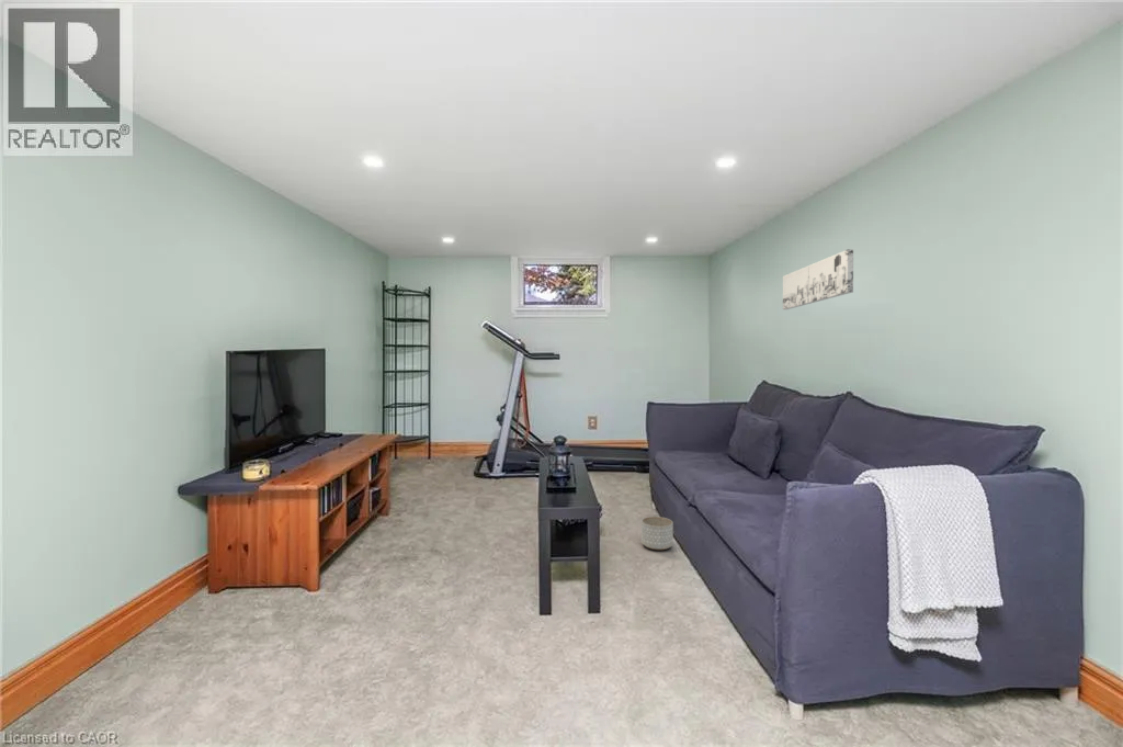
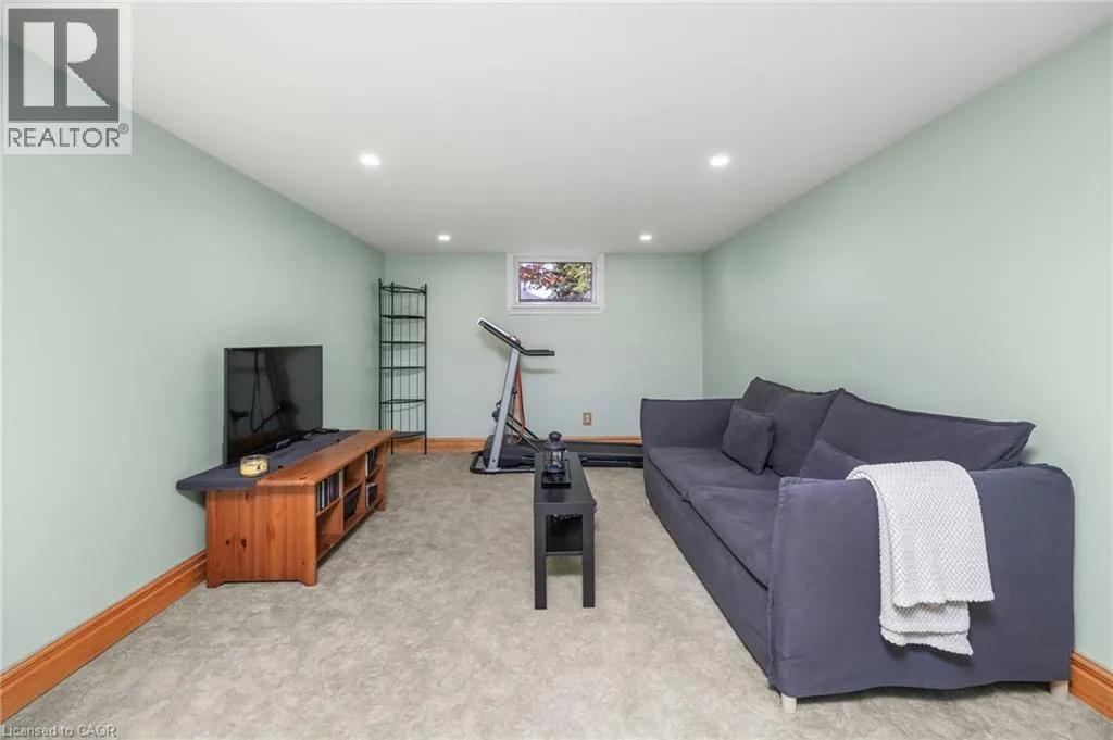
- wall art [782,248,854,310]
- planter [640,516,674,551]
